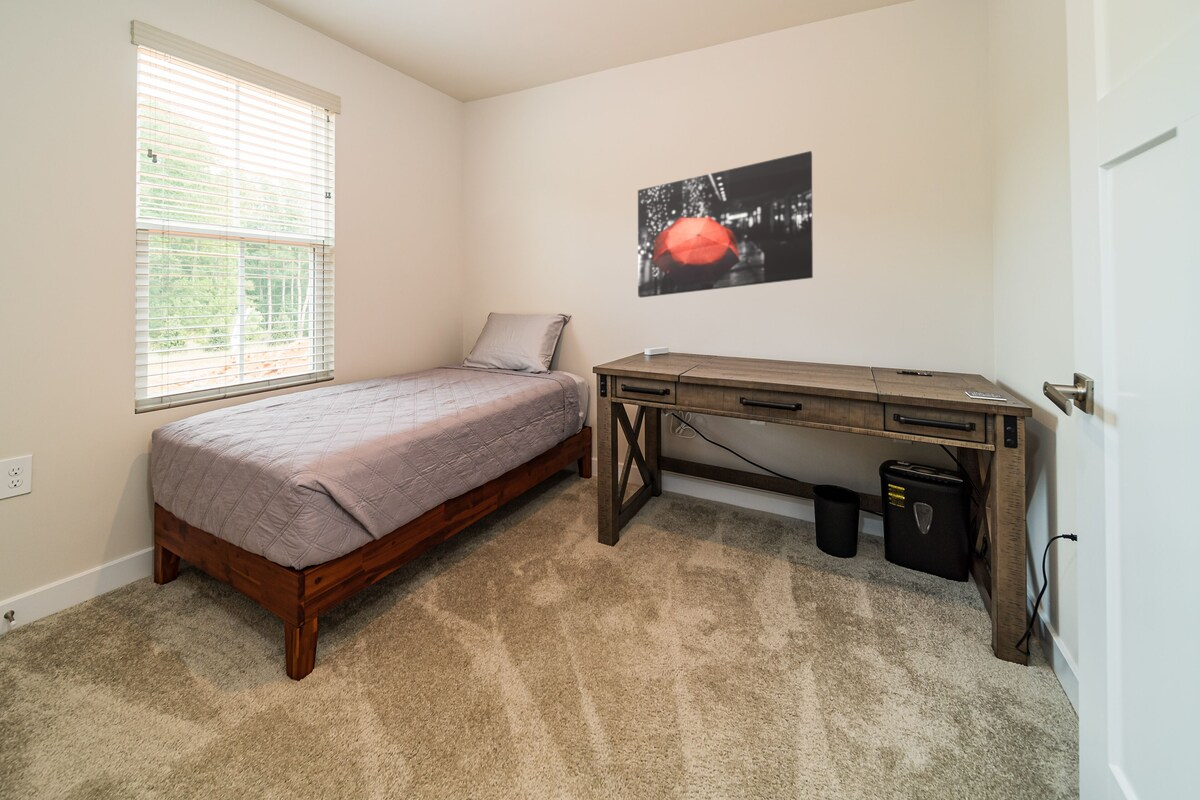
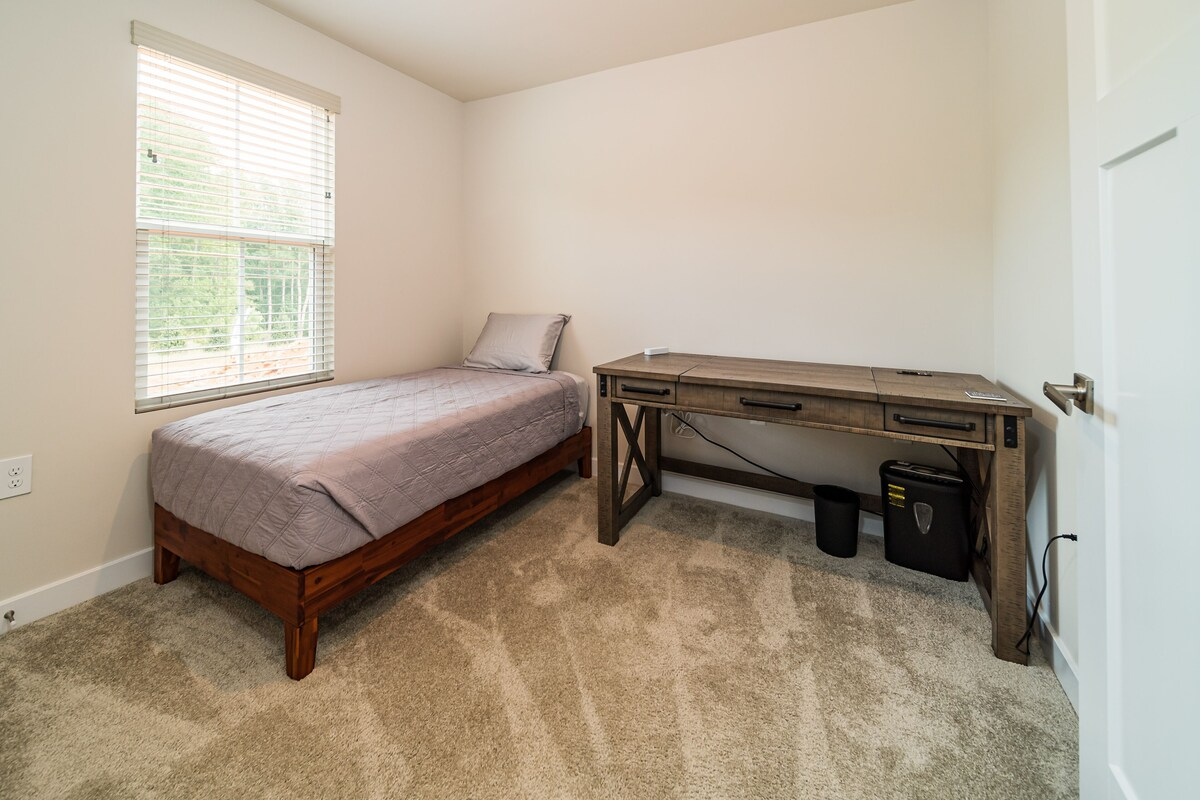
- wall art [637,150,814,298]
